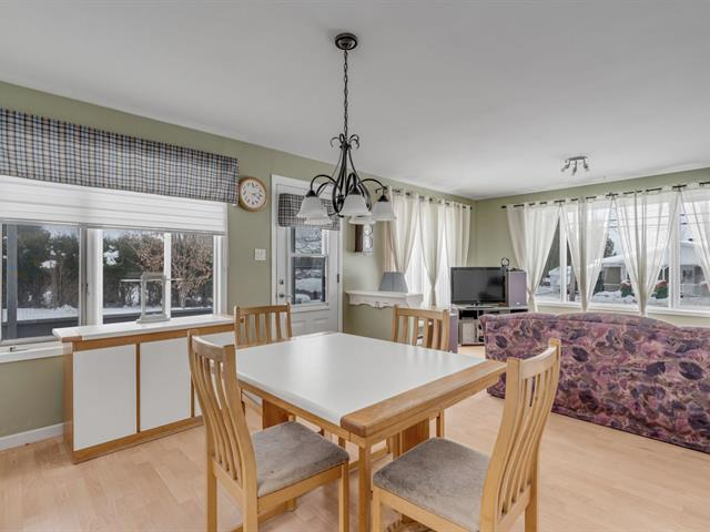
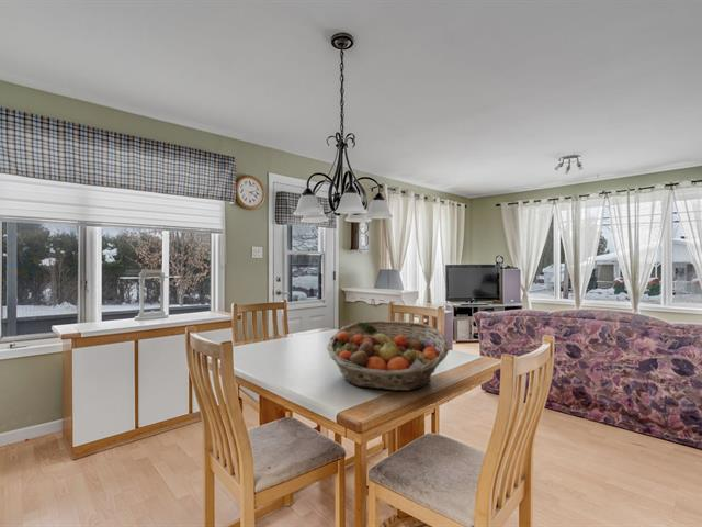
+ fruit basket [326,319,450,392]
